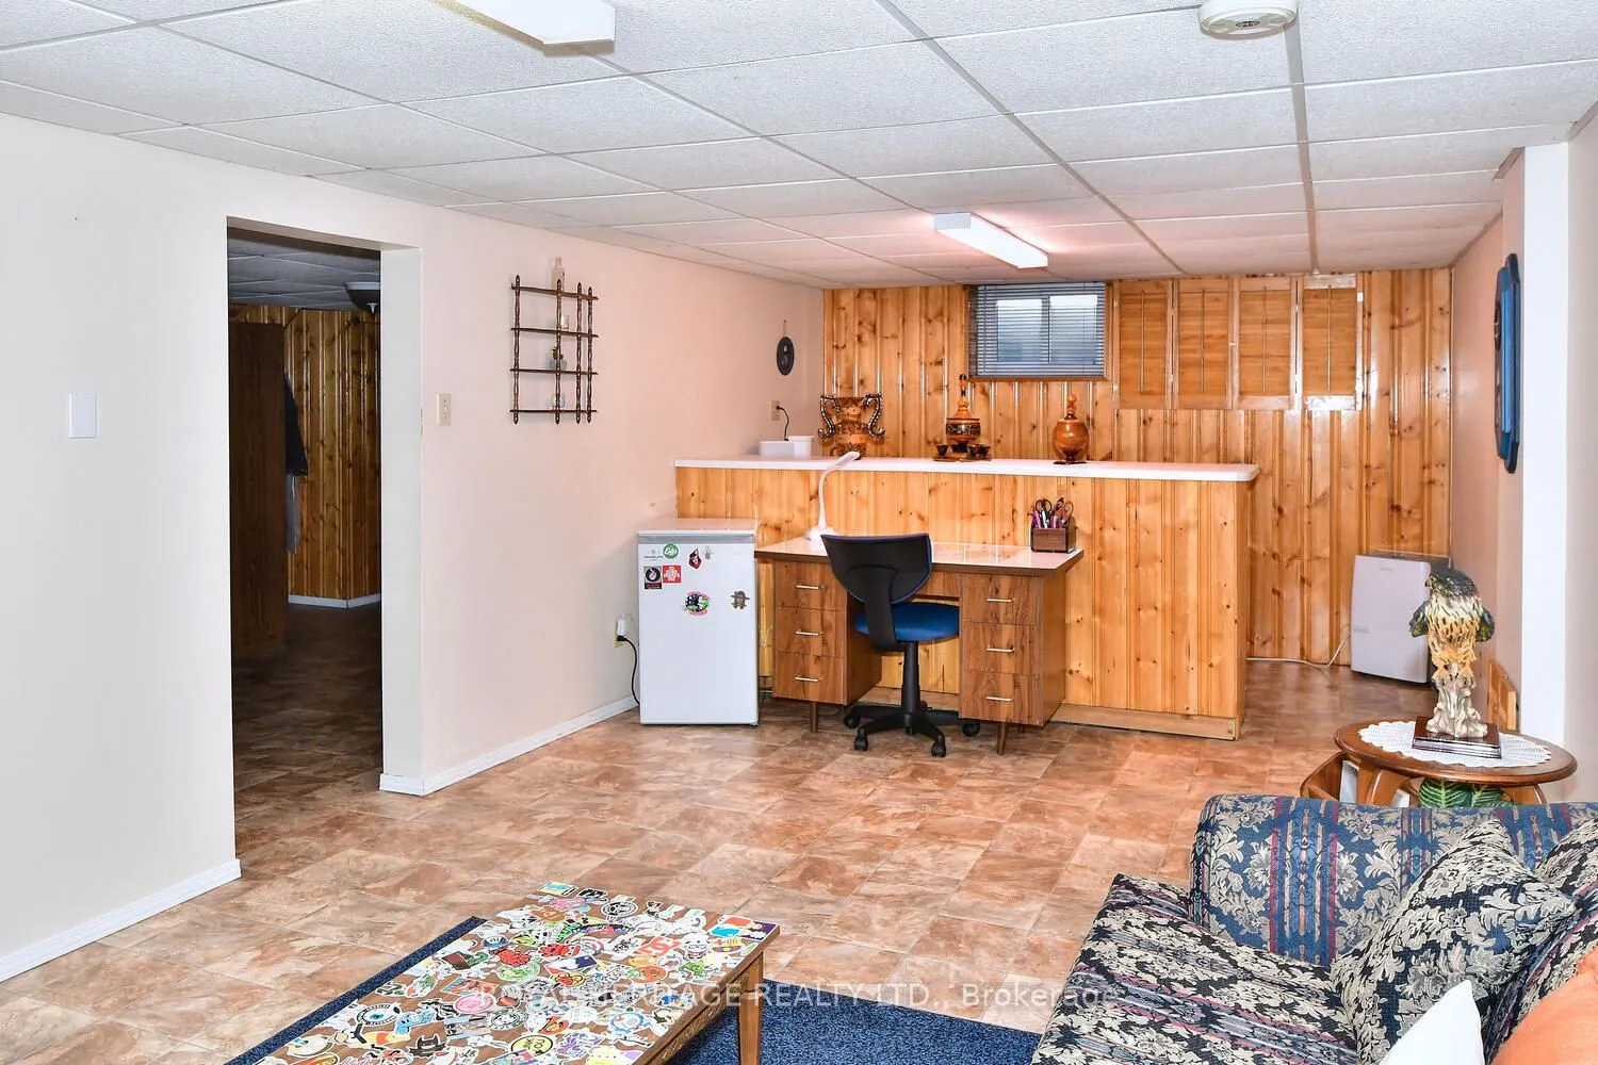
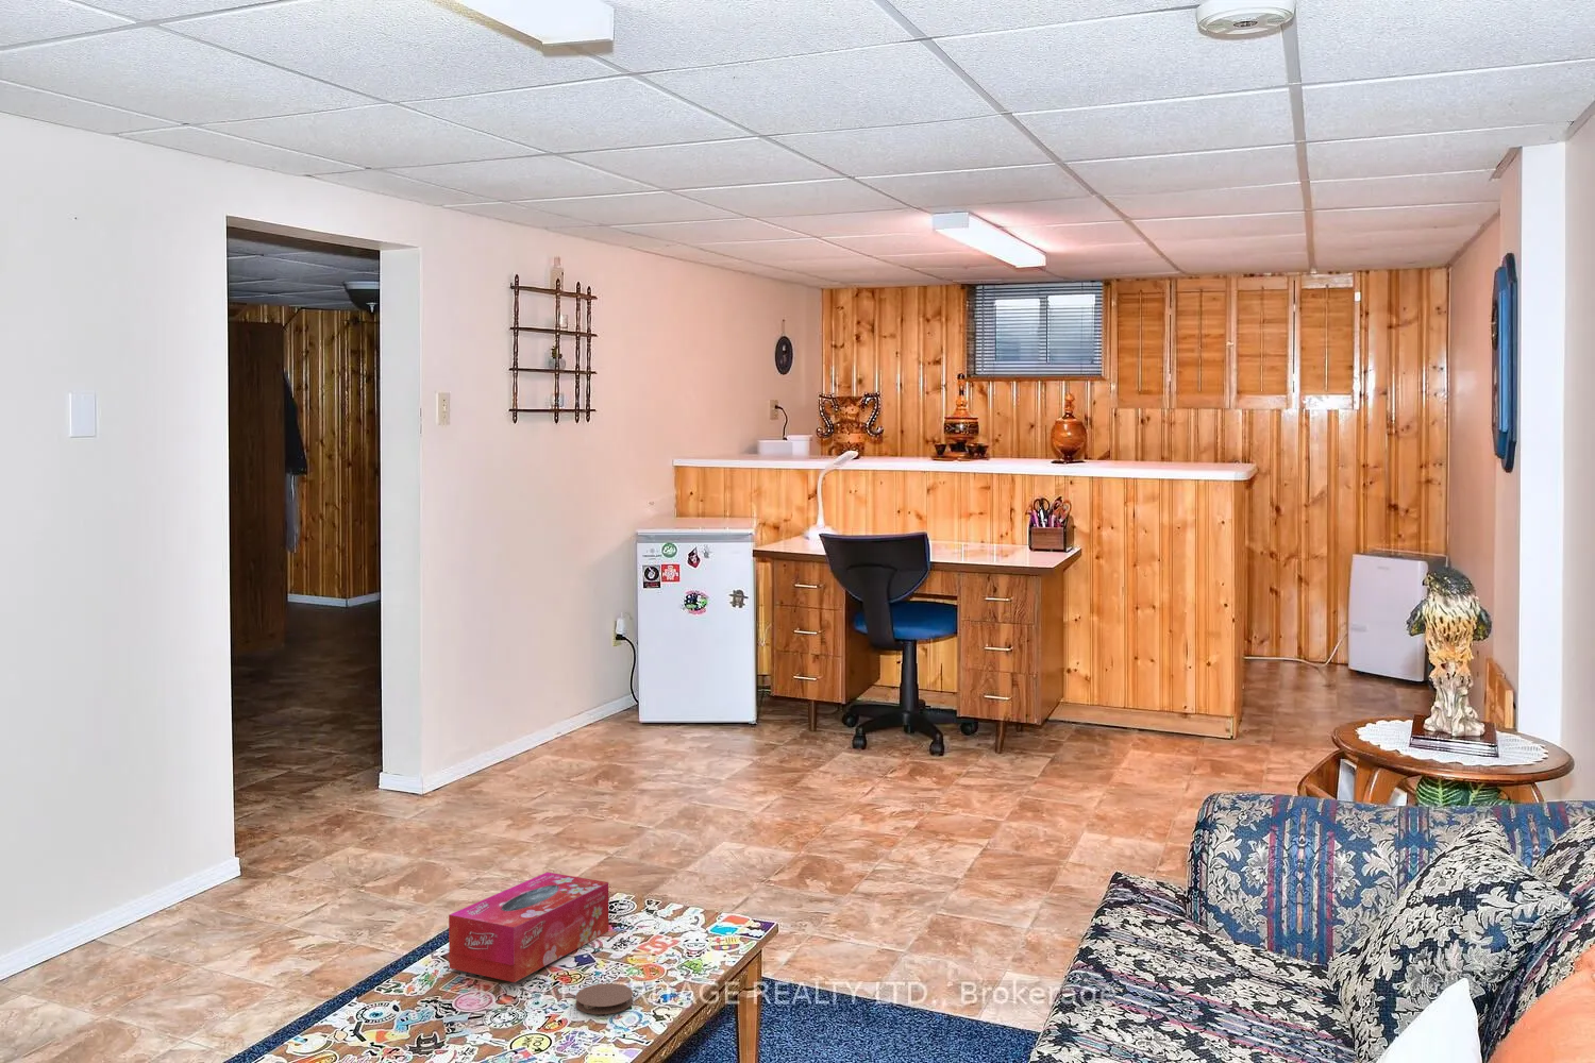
+ coaster [574,982,634,1016]
+ tissue box [447,872,609,984]
